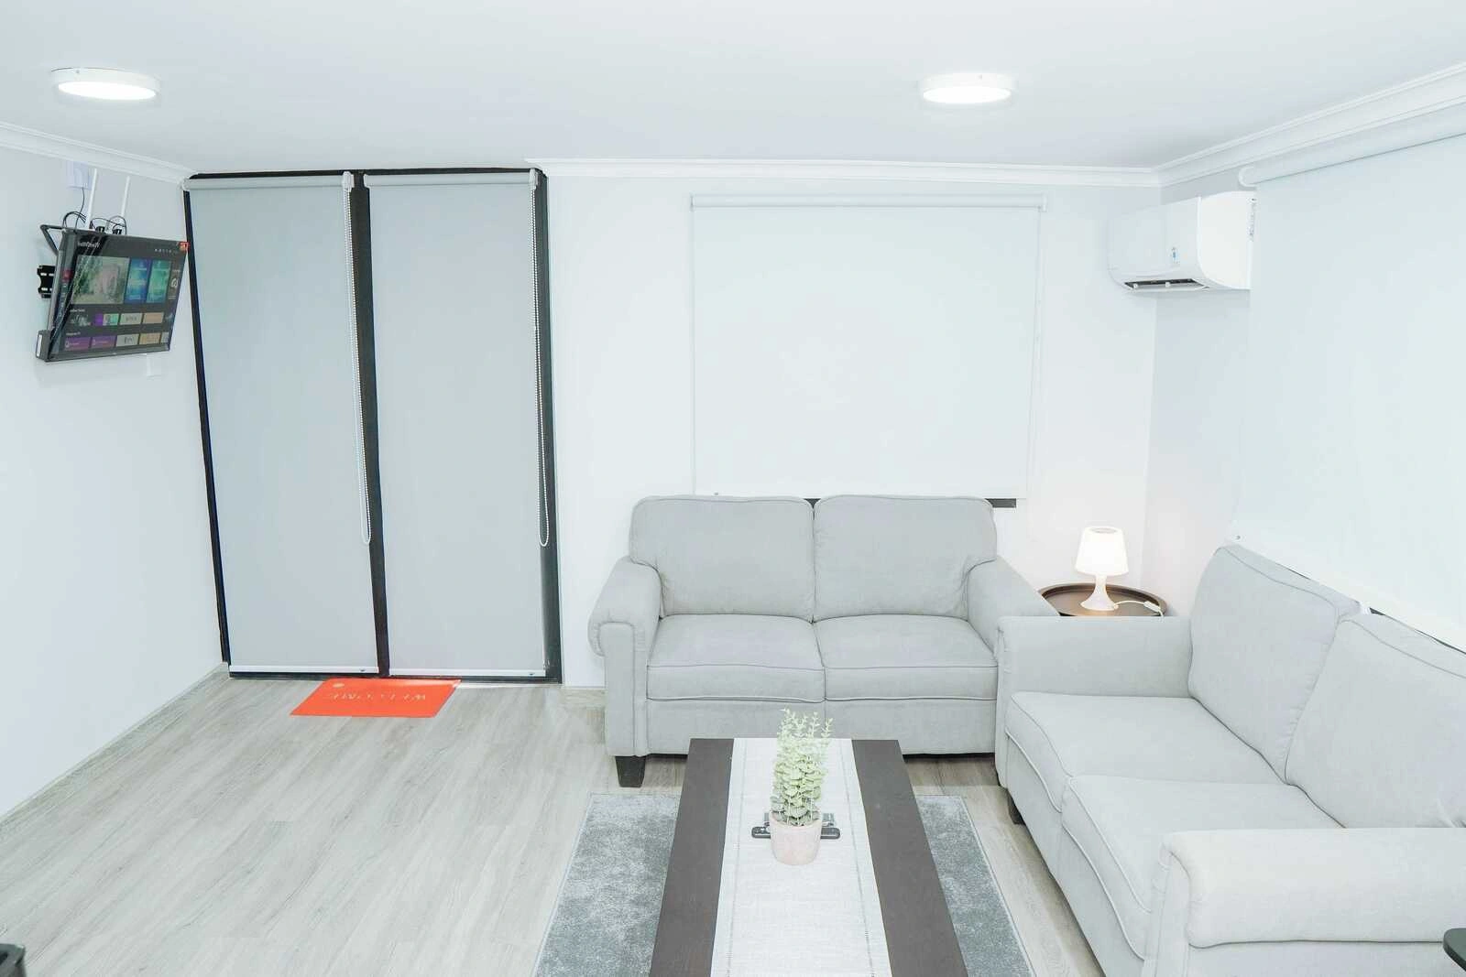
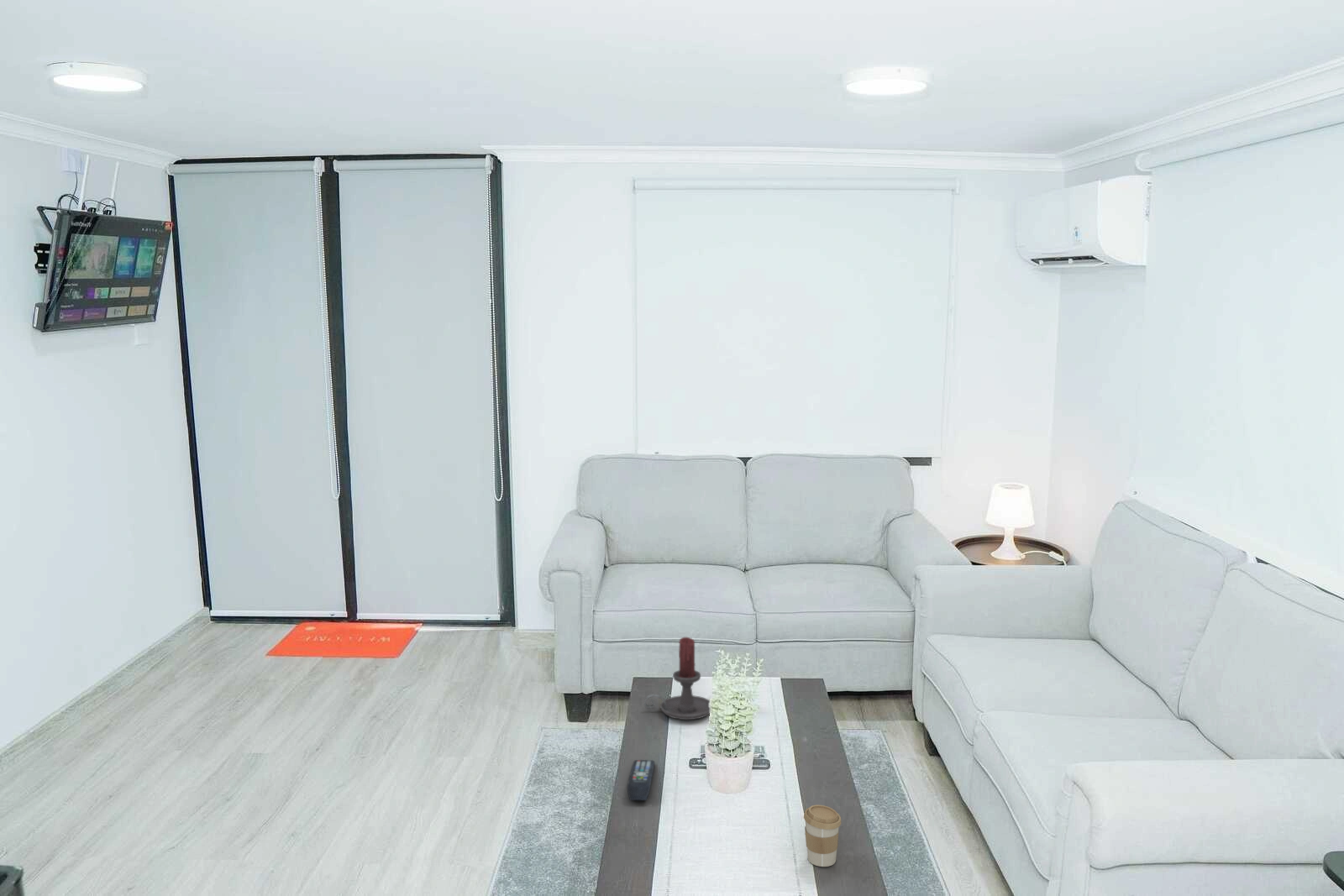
+ remote control [627,759,655,801]
+ coffee cup [803,804,842,867]
+ candle holder [643,637,711,720]
